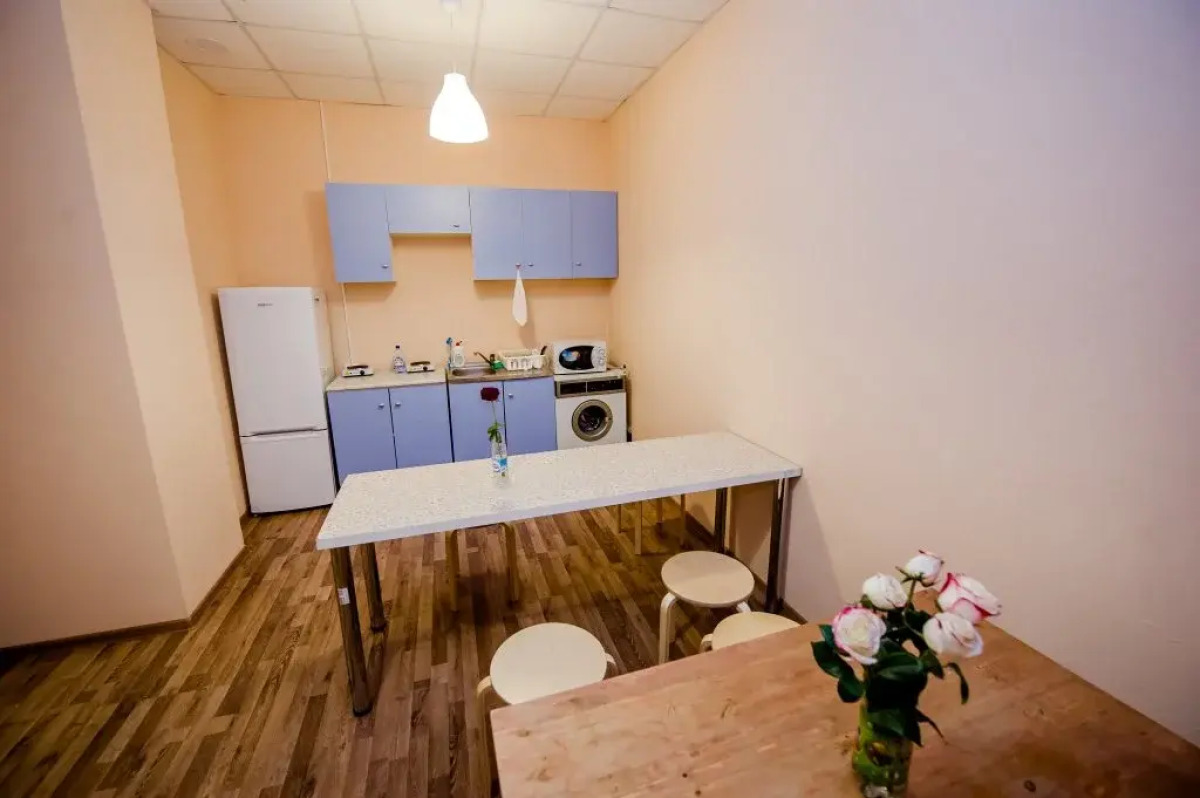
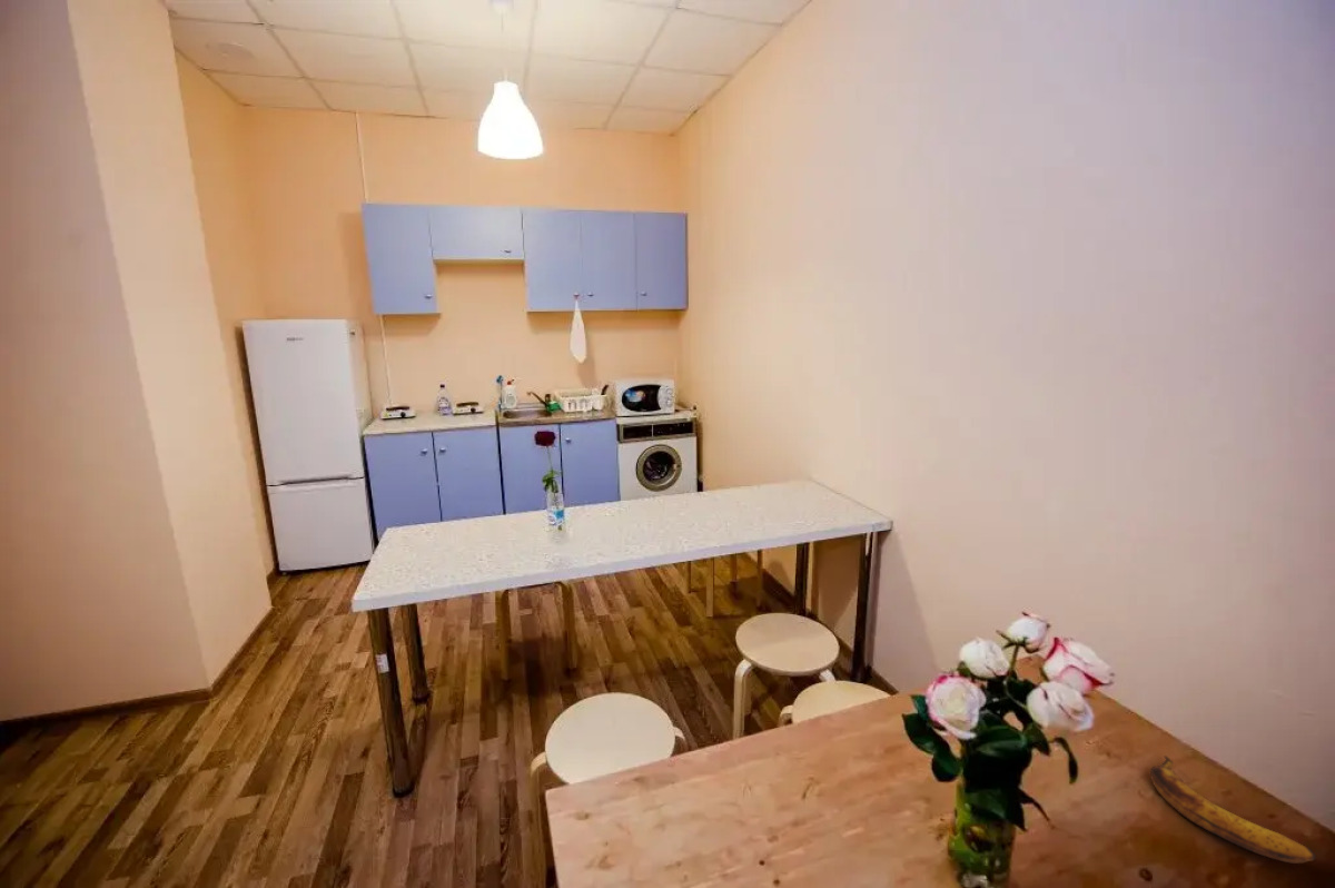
+ banana [1149,754,1317,865]
